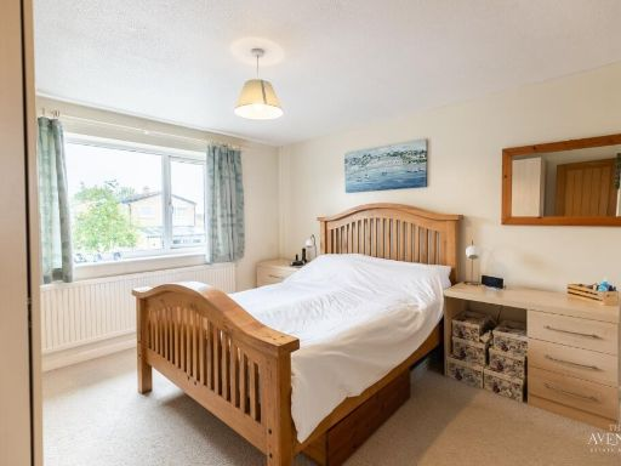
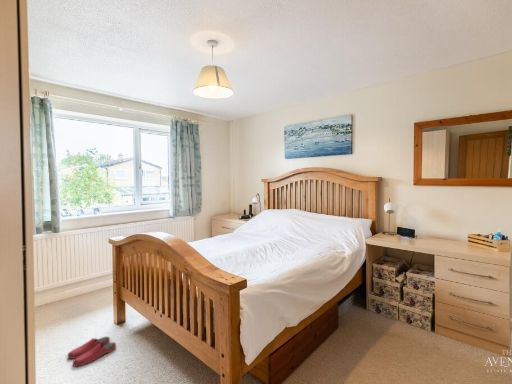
+ slippers [67,336,117,368]
